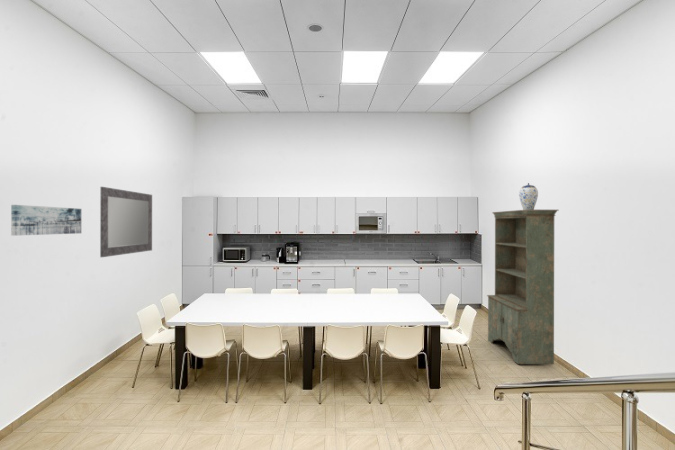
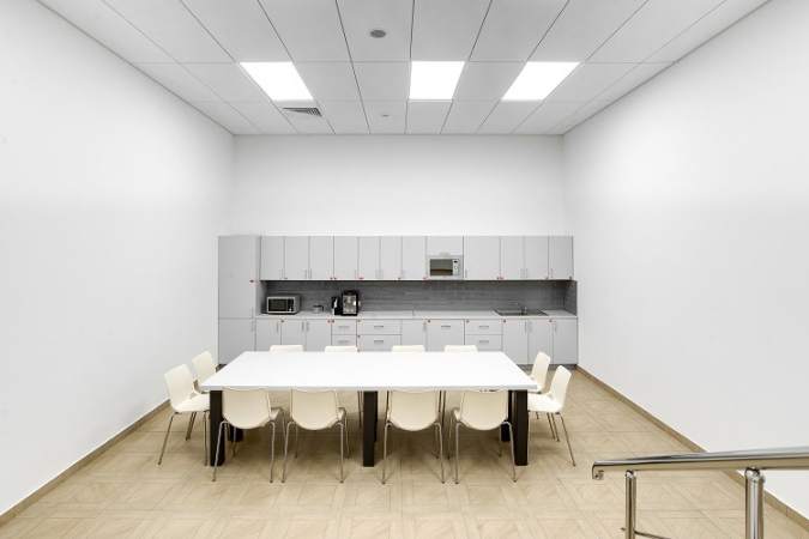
- mirror [99,186,153,258]
- decorative urn [518,182,539,210]
- bookshelf [486,209,559,365]
- wall art [10,204,82,237]
